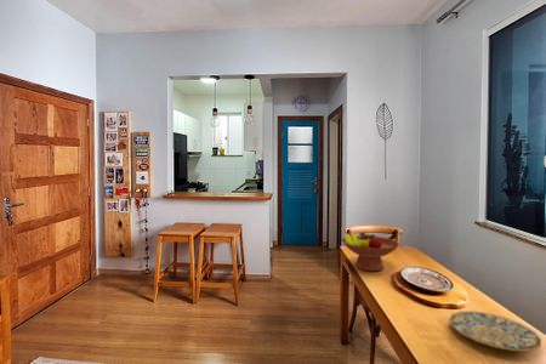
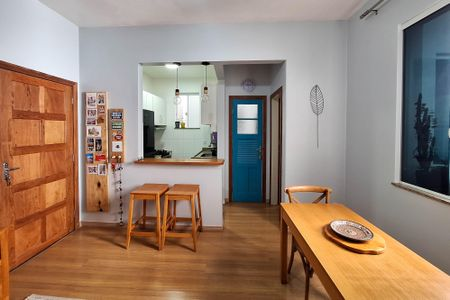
- fruit bowl [341,231,400,272]
- plate [448,309,542,352]
